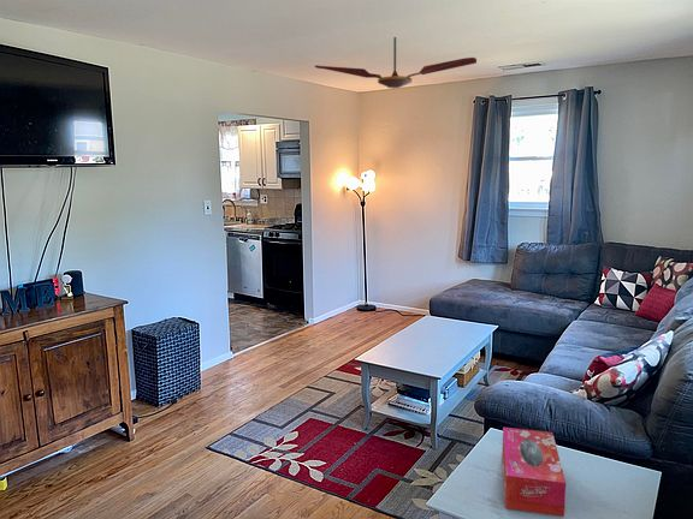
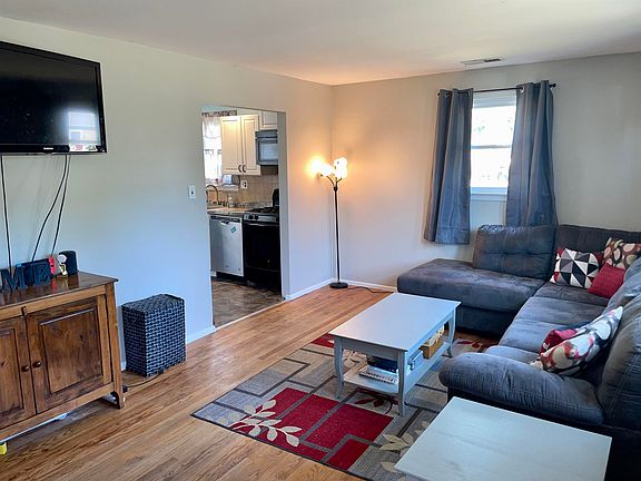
- tissue box [500,426,567,518]
- ceiling fan [314,36,478,89]
